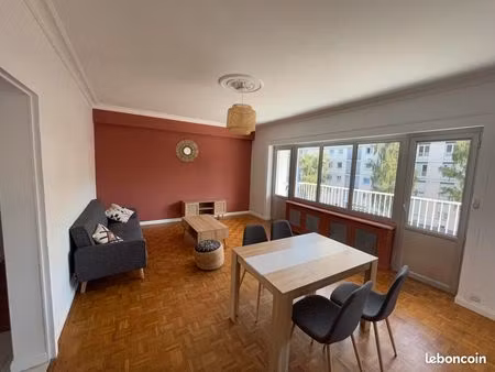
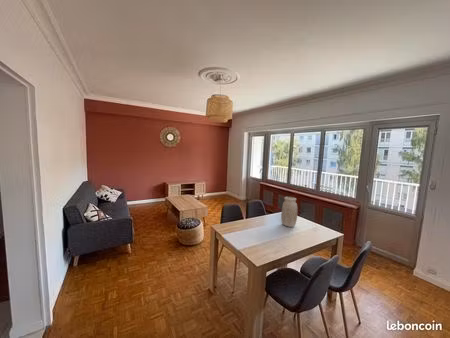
+ vase [280,196,298,228]
